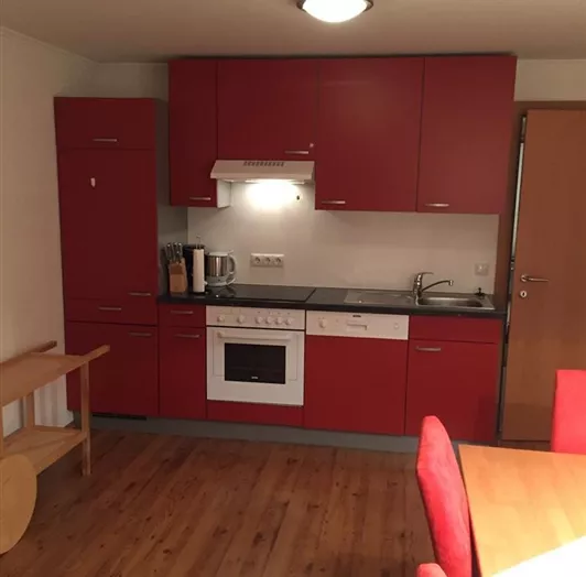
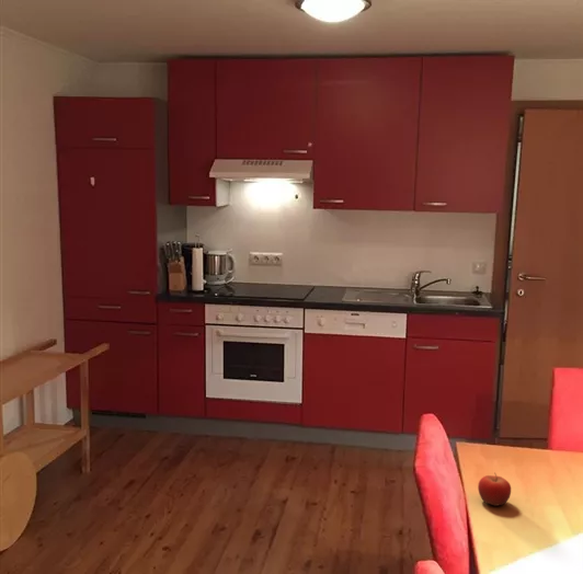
+ fruit [477,473,512,507]
